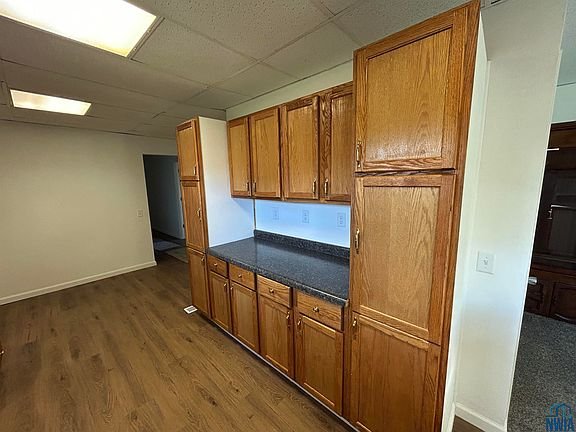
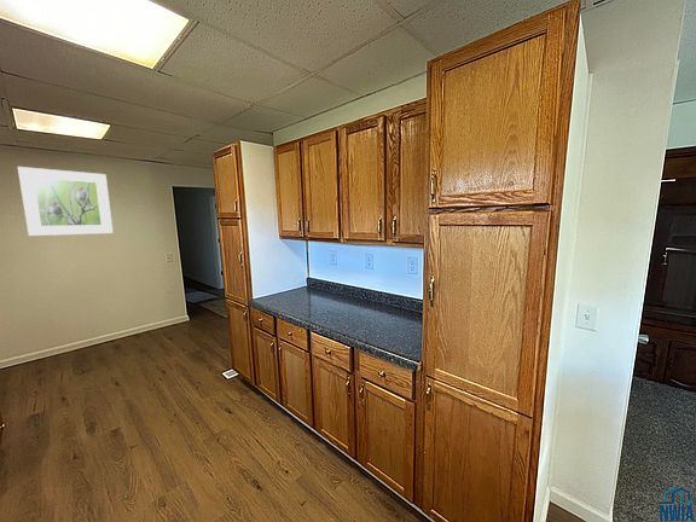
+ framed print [16,166,114,237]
